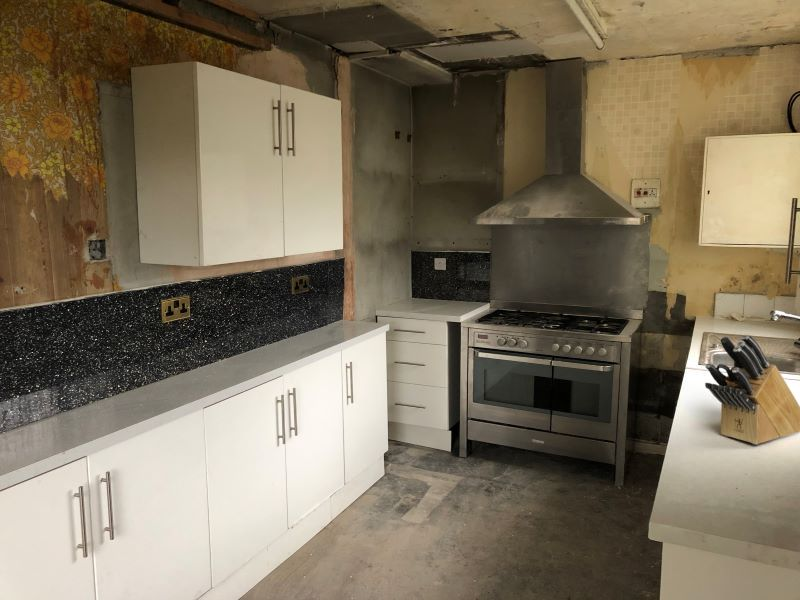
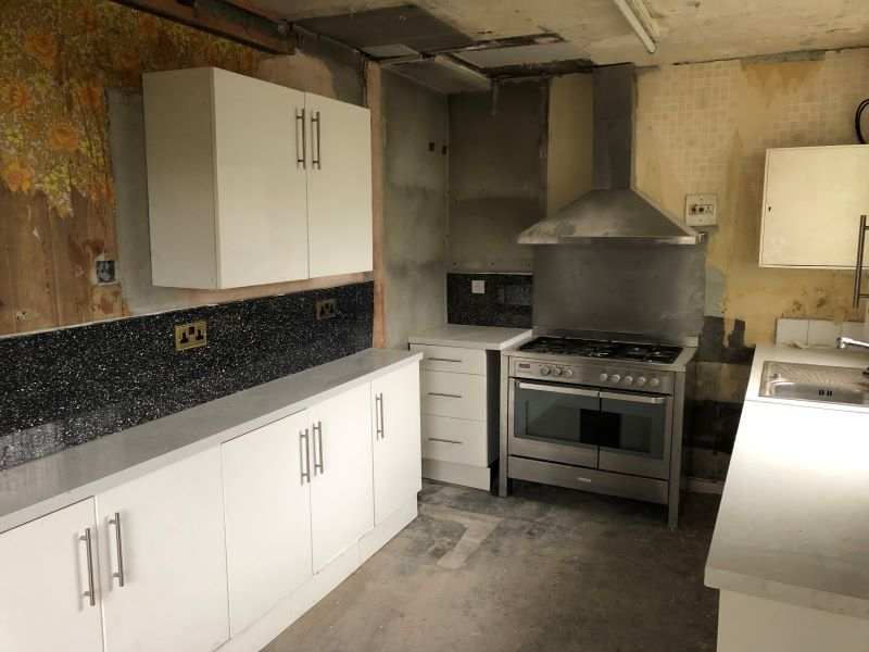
- knife block [704,333,800,446]
